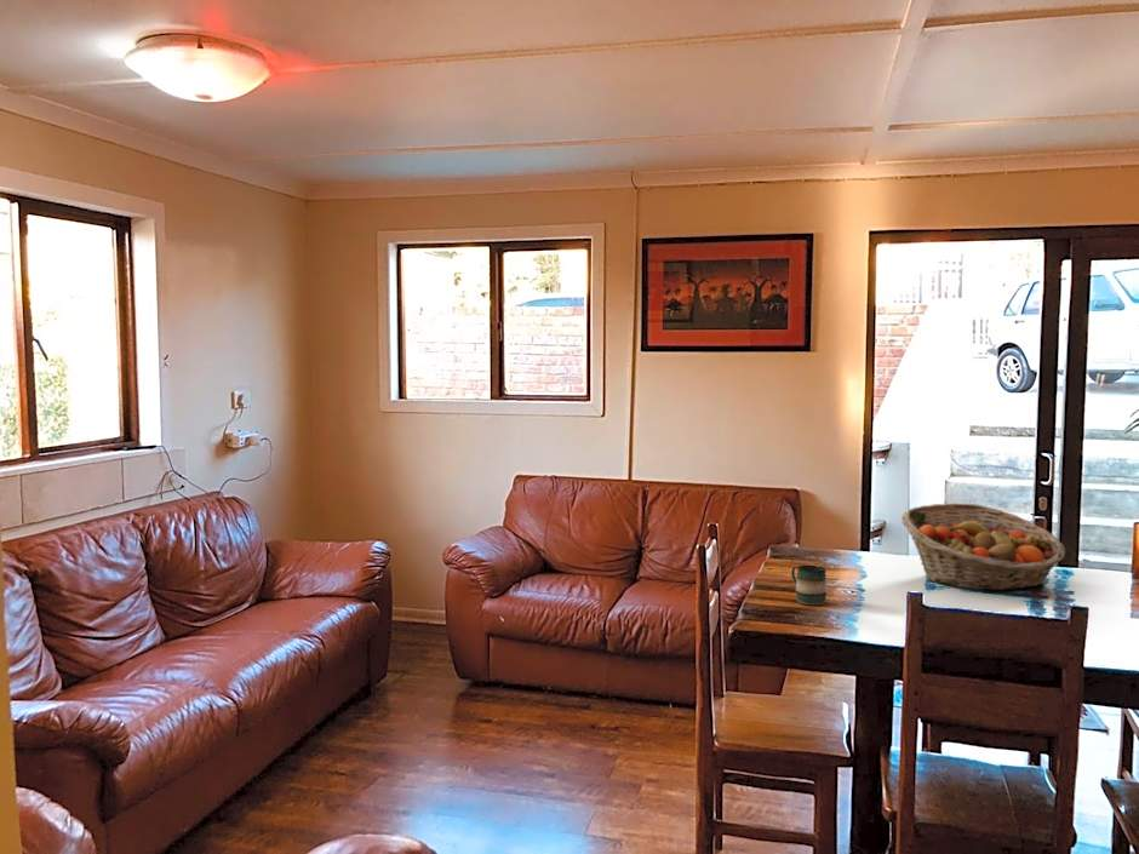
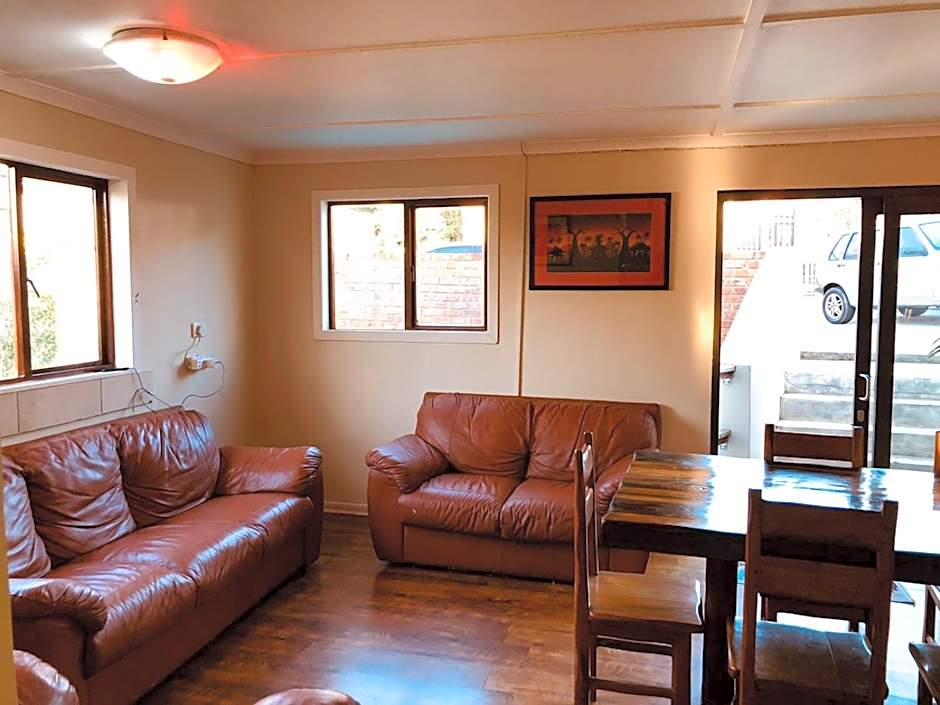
- fruit basket [900,503,1066,591]
- mug [790,564,828,606]
